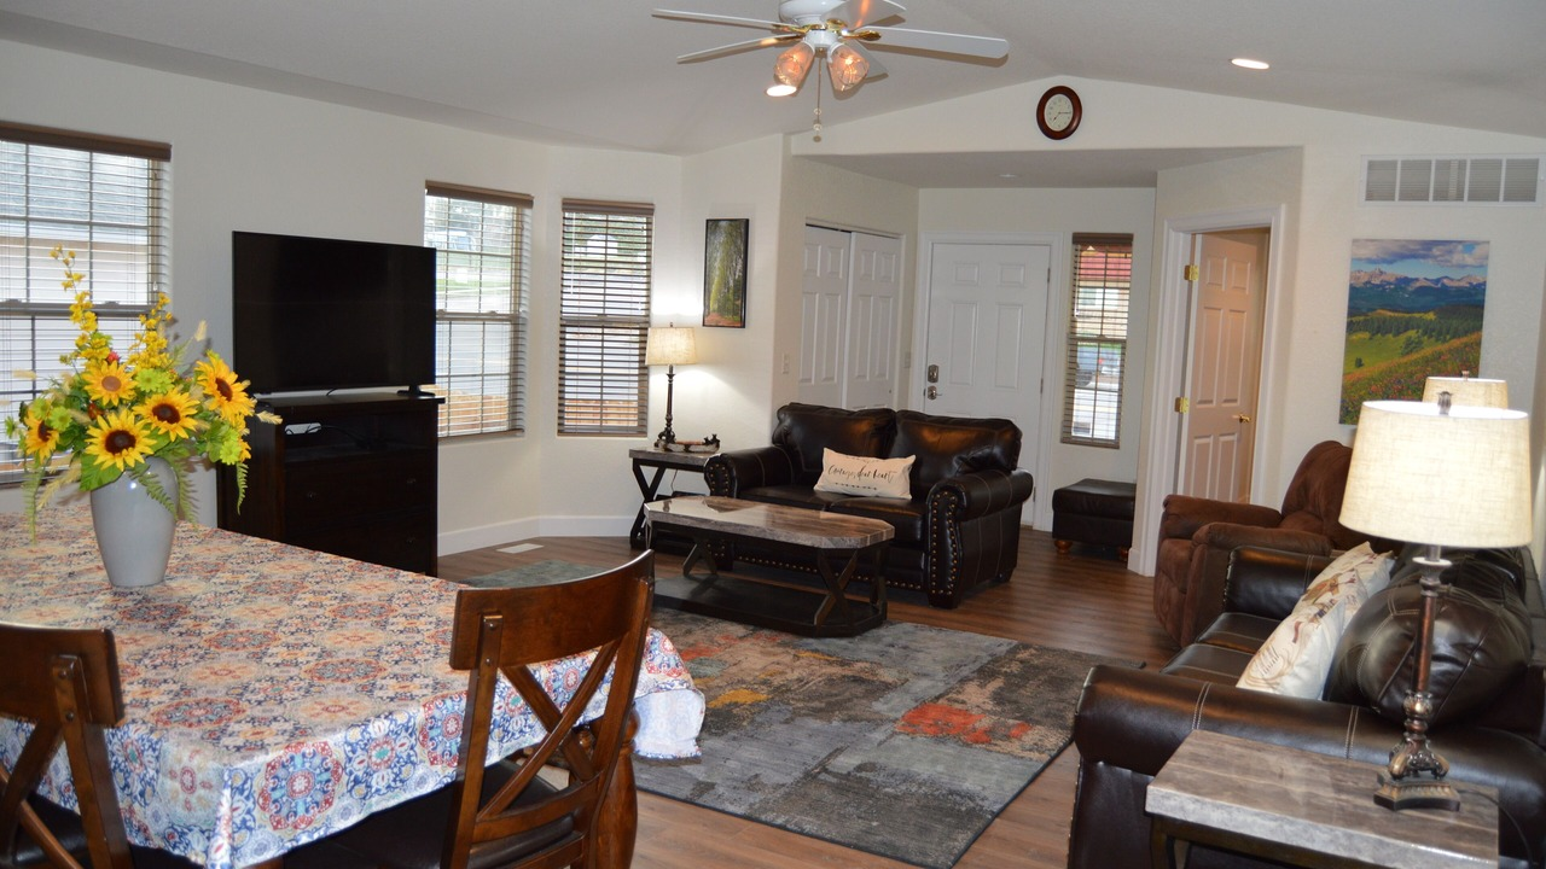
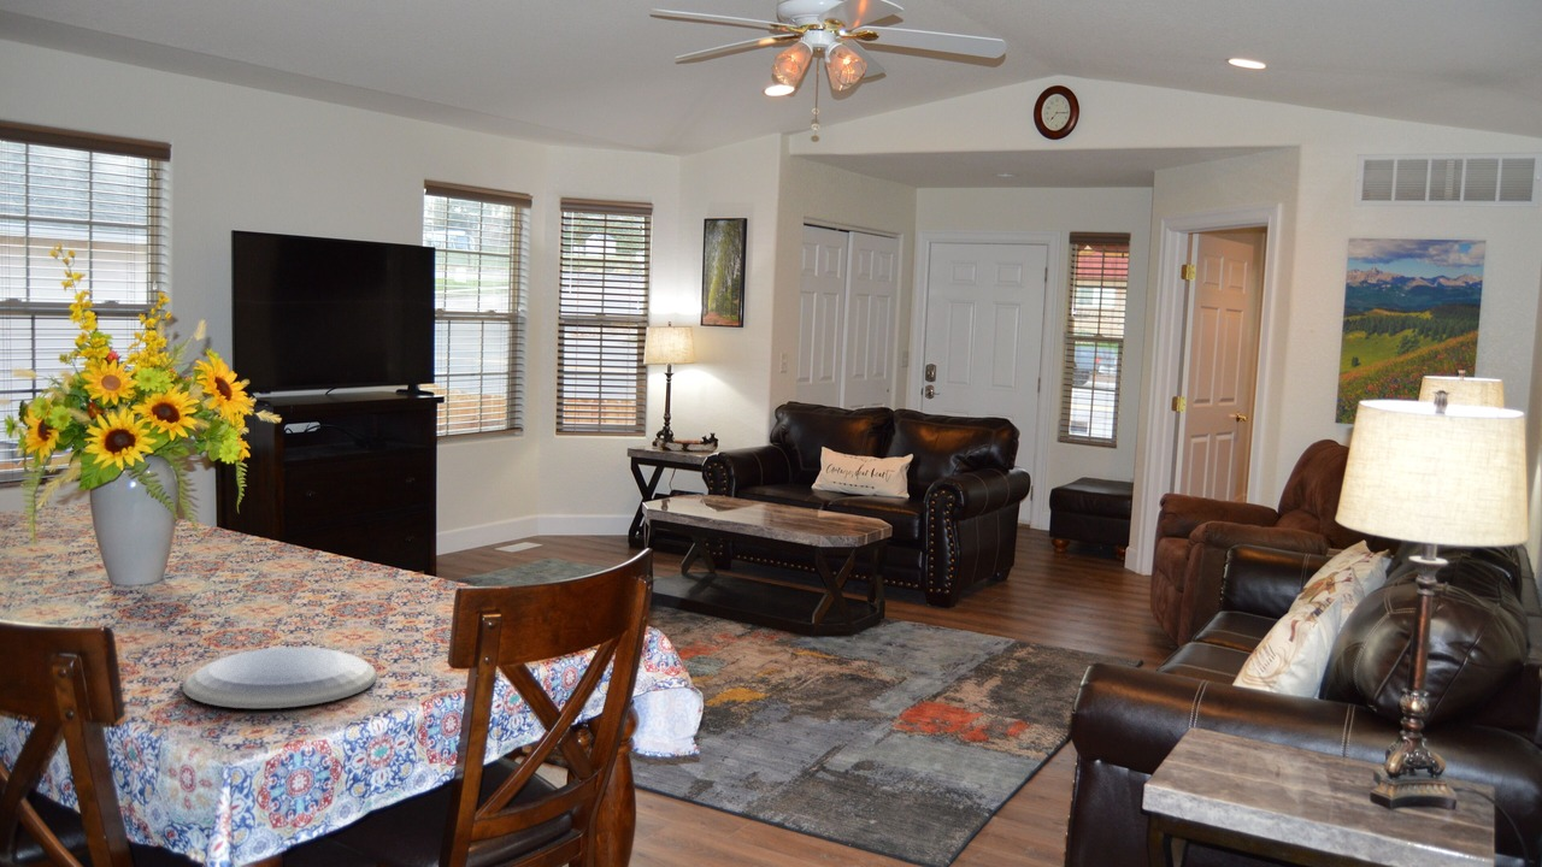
+ plate [182,645,378,709]
